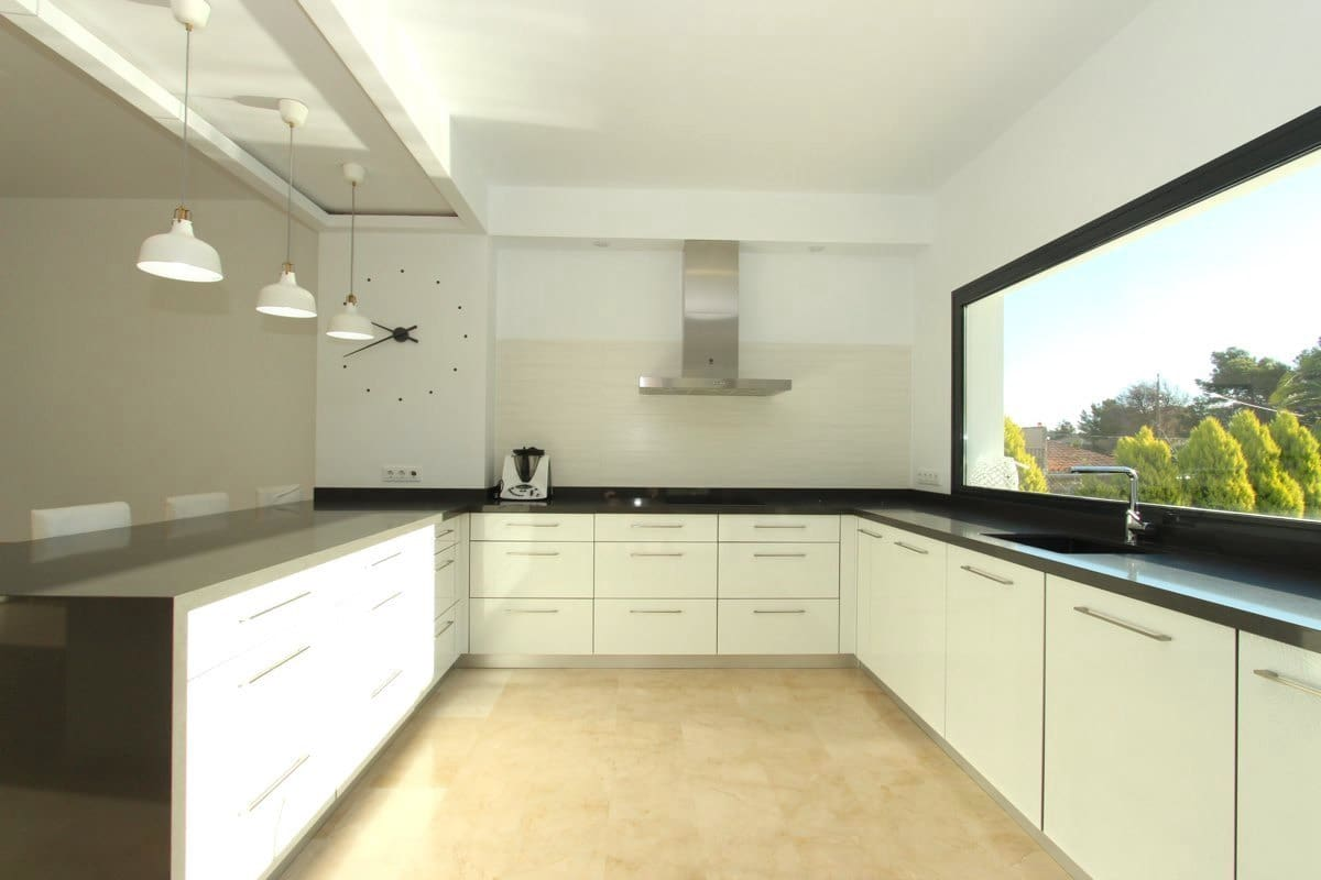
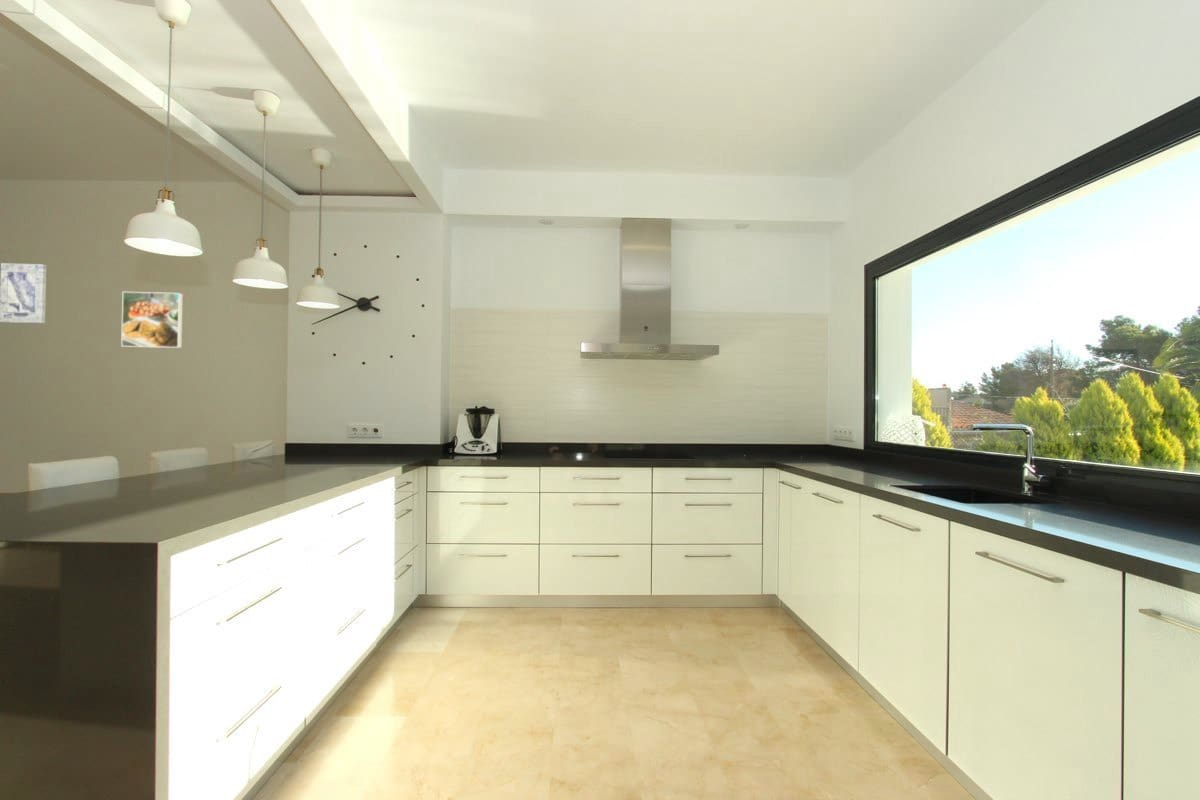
+ wall art [0,262,47,324]
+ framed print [120,291,184,349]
